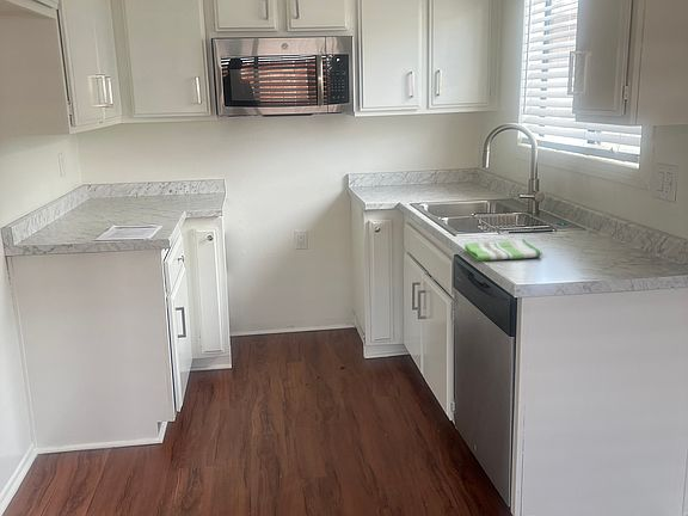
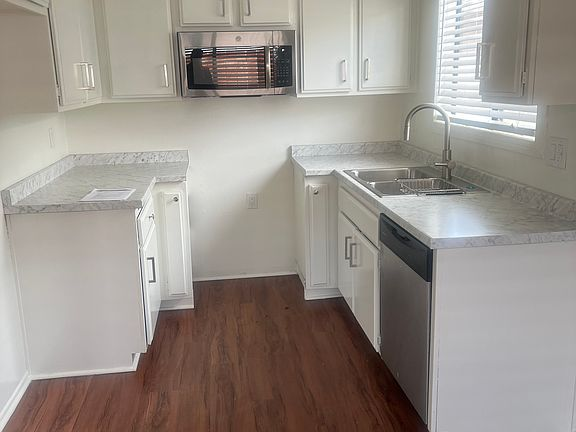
- dish towel [463,238,543,262]
